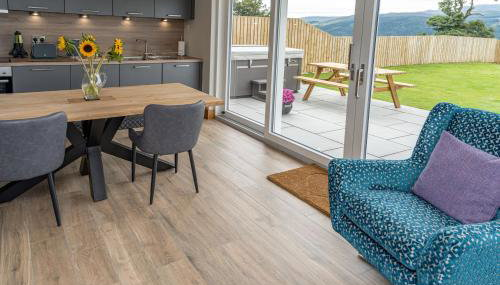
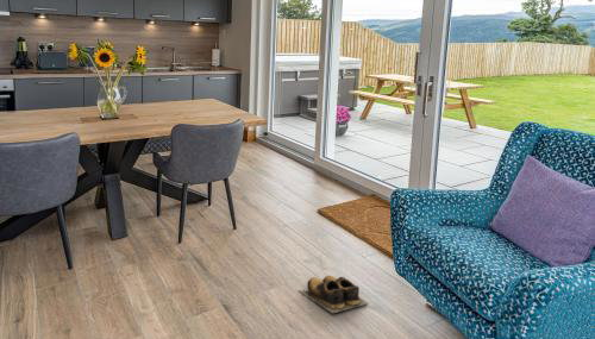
+ shoes [298,275,369,314]
